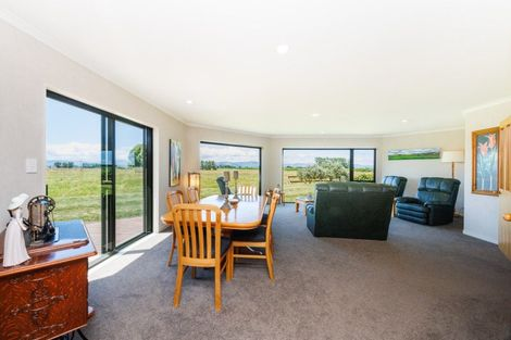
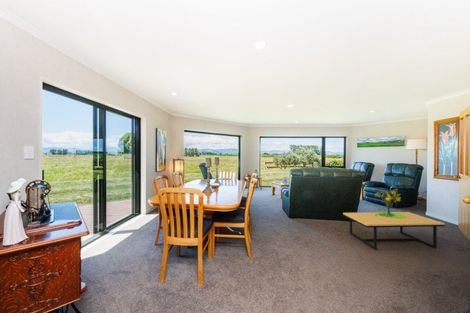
+ bouquet [375,188,407,218]
+ coffee table [342,211,446,250]
